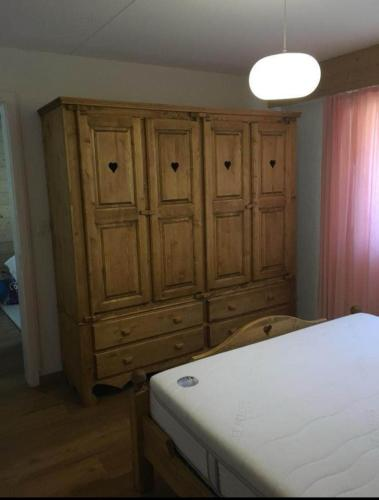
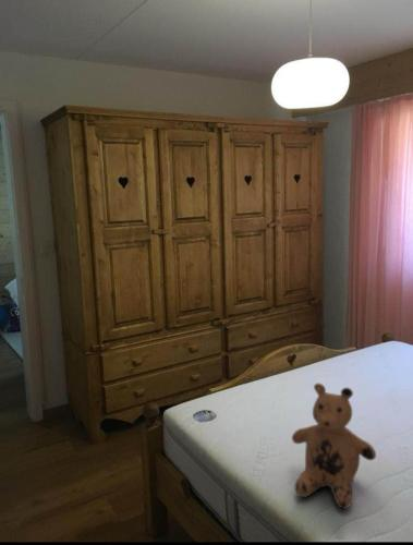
+ teddy bear [291,383,377,510]
